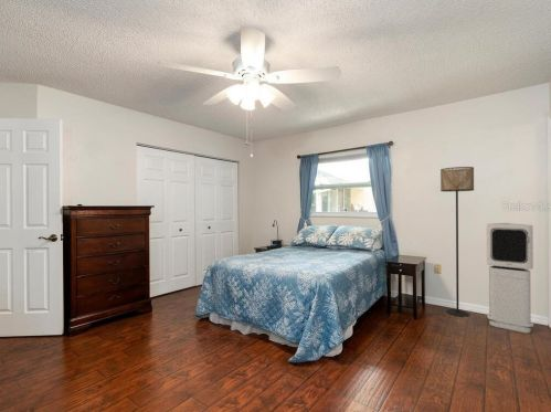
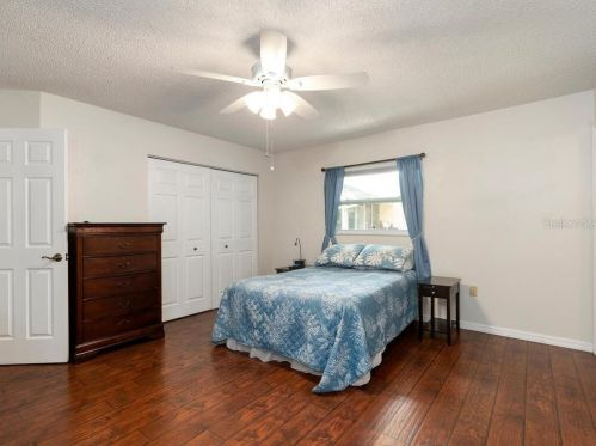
- air purifier [486,222,534,334]
- floor lamp [439,166,475,317]
